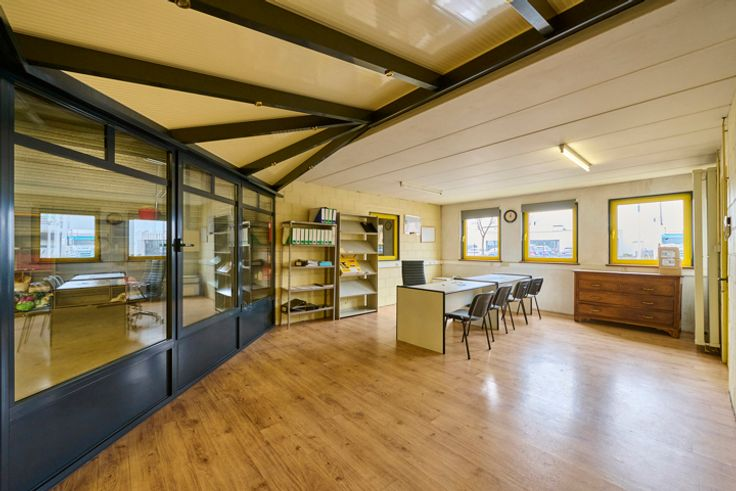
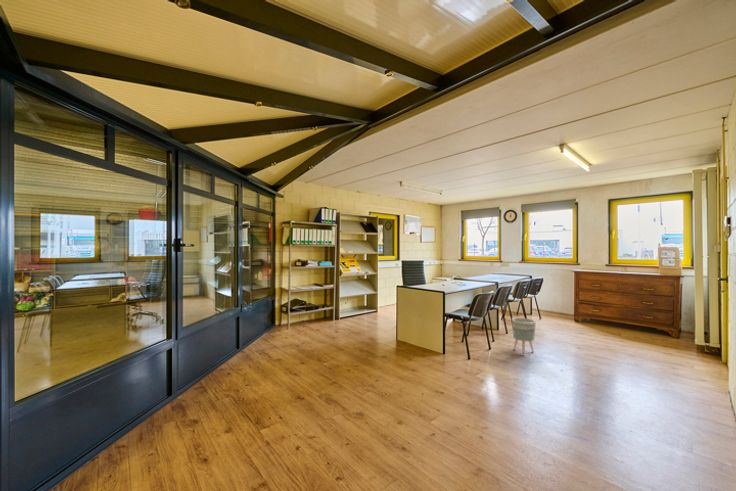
+ planter [511,317,537,357]
